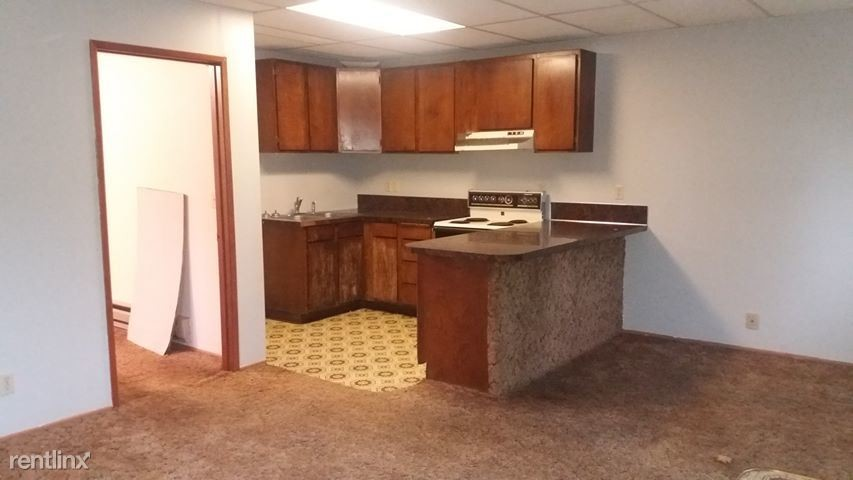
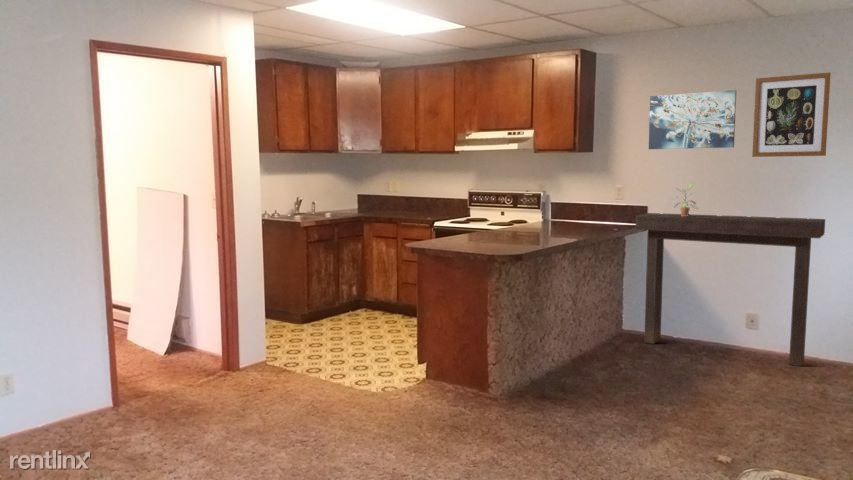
+ wall art [648,89,737,150]
+ console table [634,212,826,367]
+ potted plant [670,182,700,216]
+ wall art [751,71,832,158]
